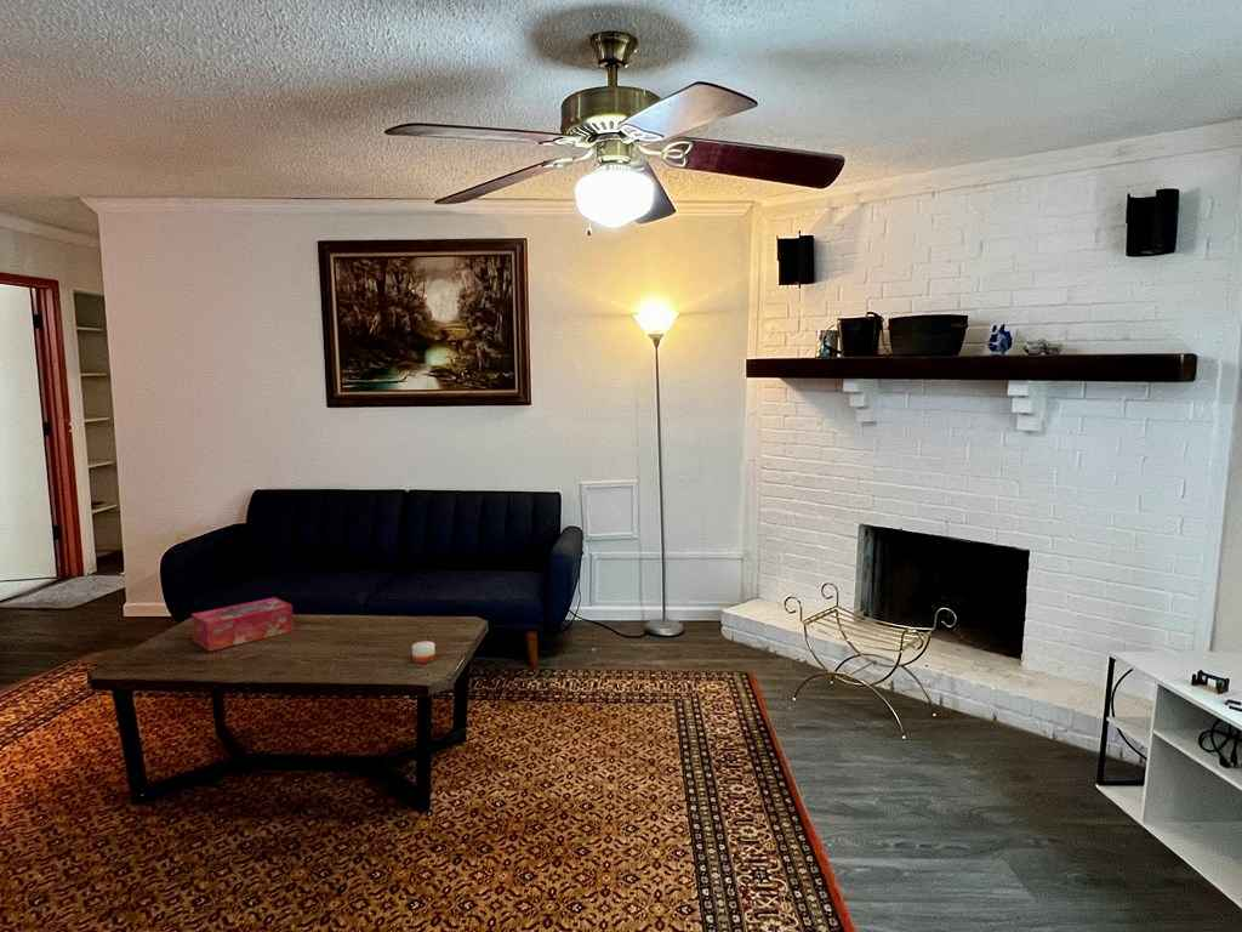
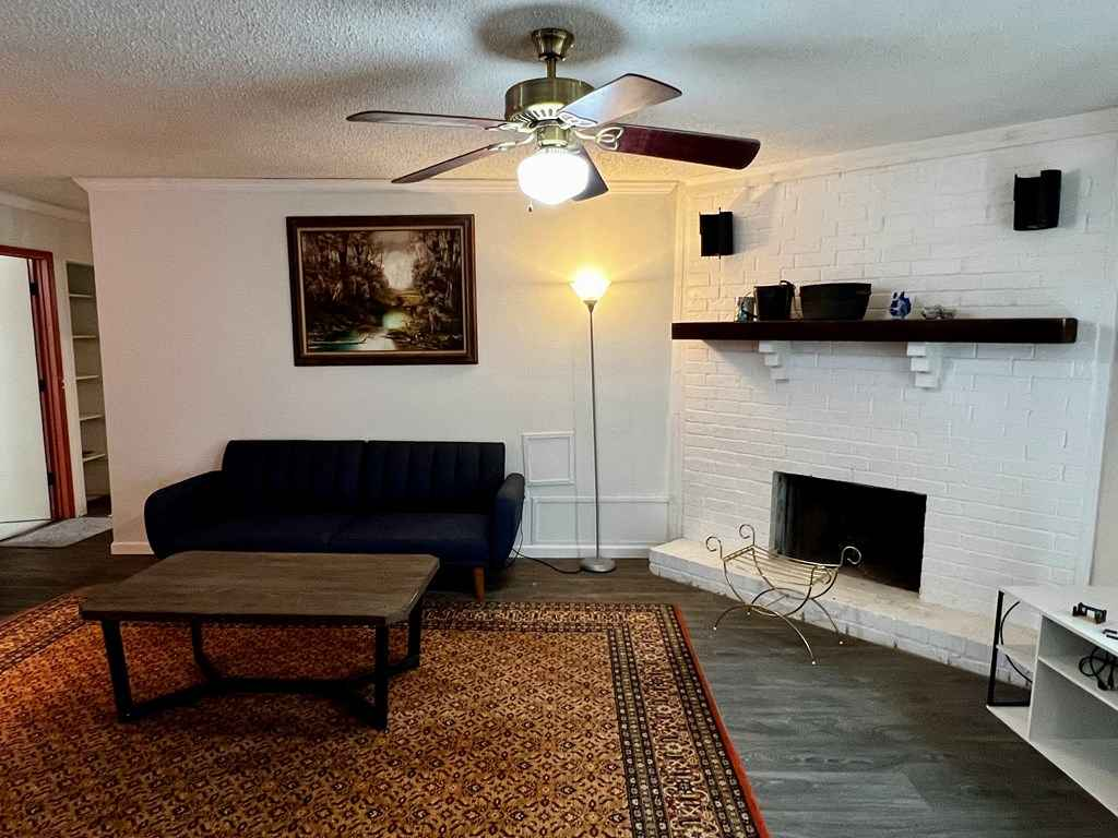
- candle [411,641,437,664]
- tissue box [190,596,295,653]
